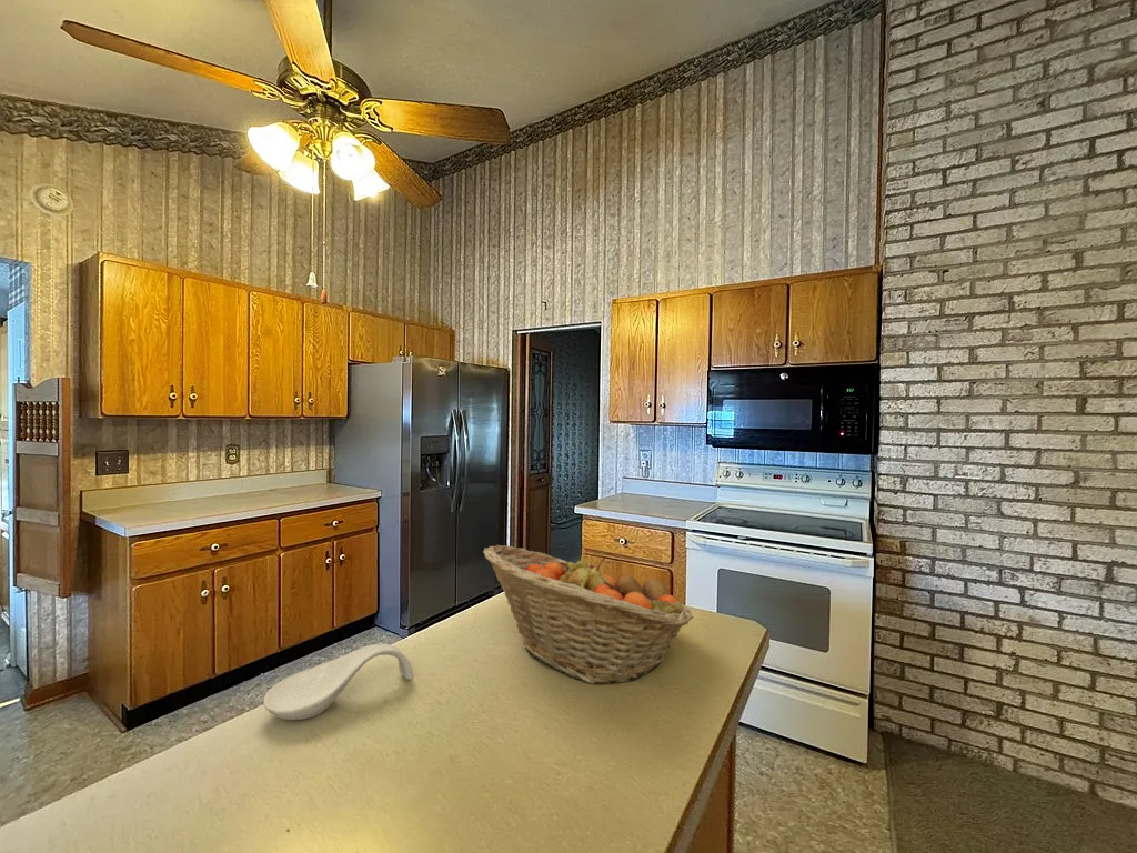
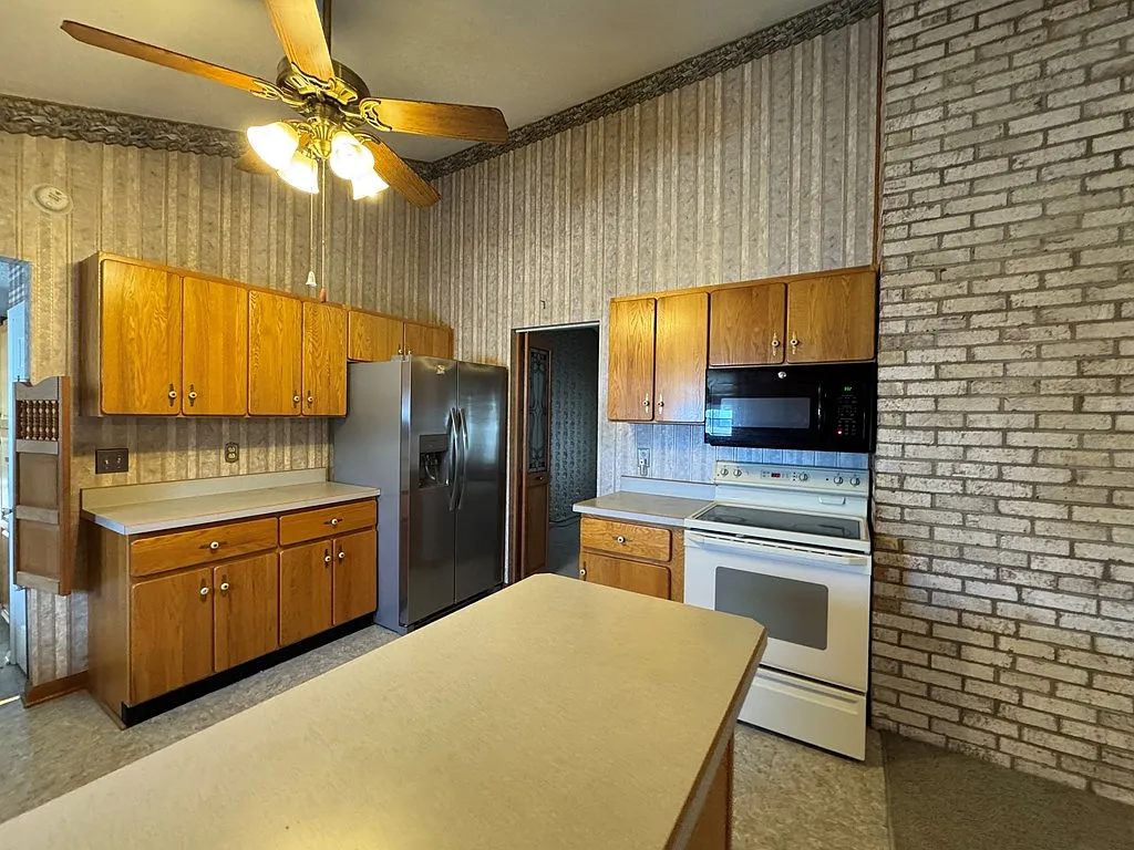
- fruit basket [482,544,695,685]
- spoon rest [262,643,414,721]
